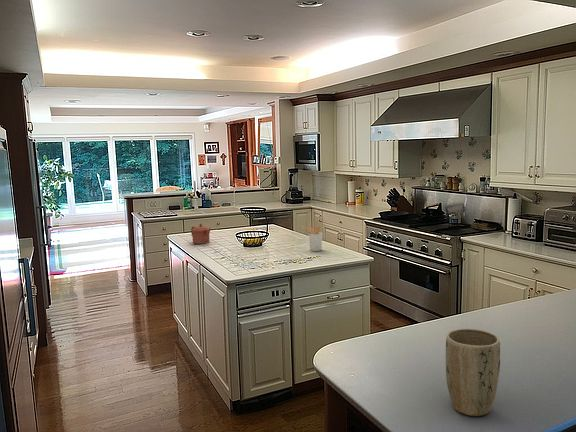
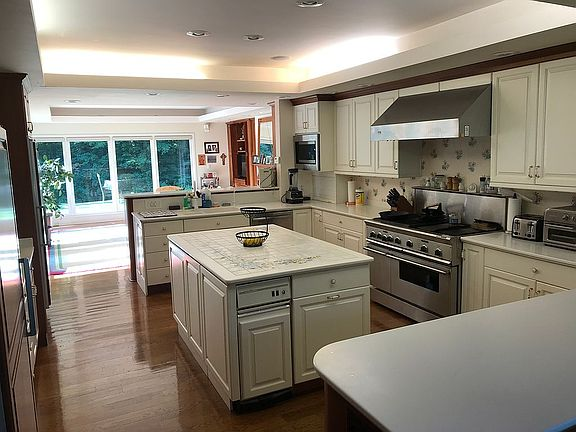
- plant pot [445,328,501,417]
- teapot [190,223,212,245]
- utensil holder [302,225,323,252]
